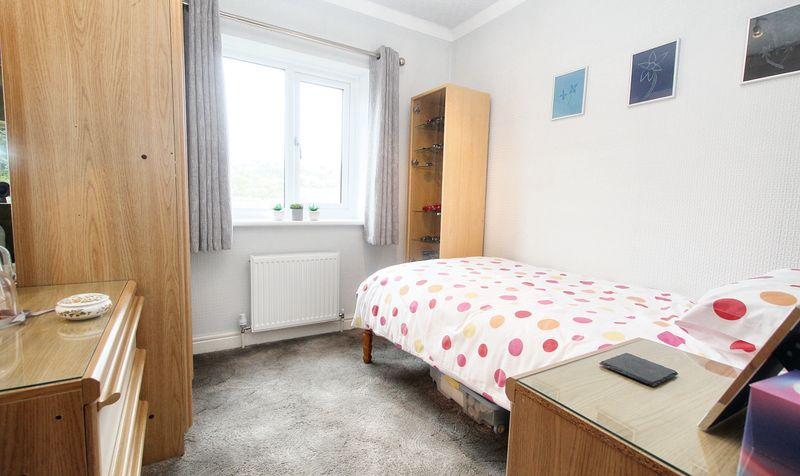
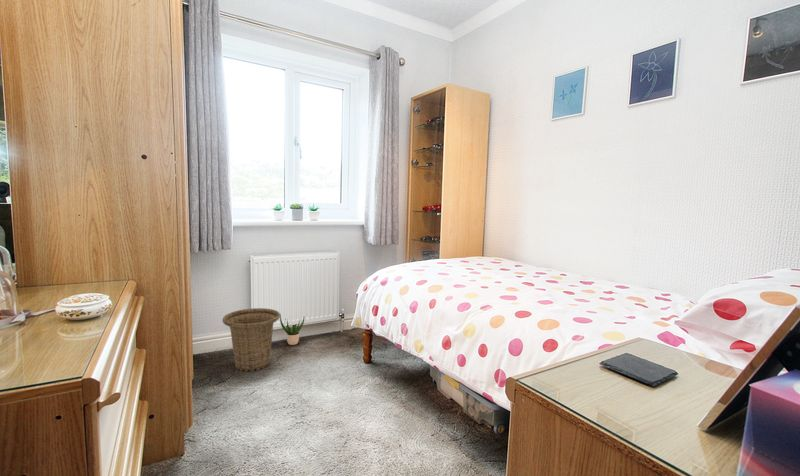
+ basket [222,307,280,372]
+ potted plant [279,313,305,346]
